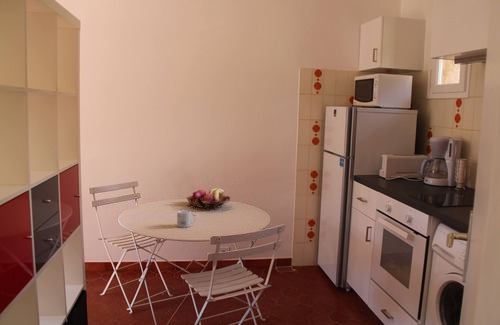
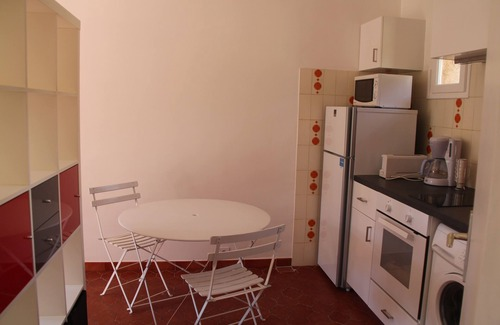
- mug [176,209,197,228]
- fruit basket [186,187,232,210]
